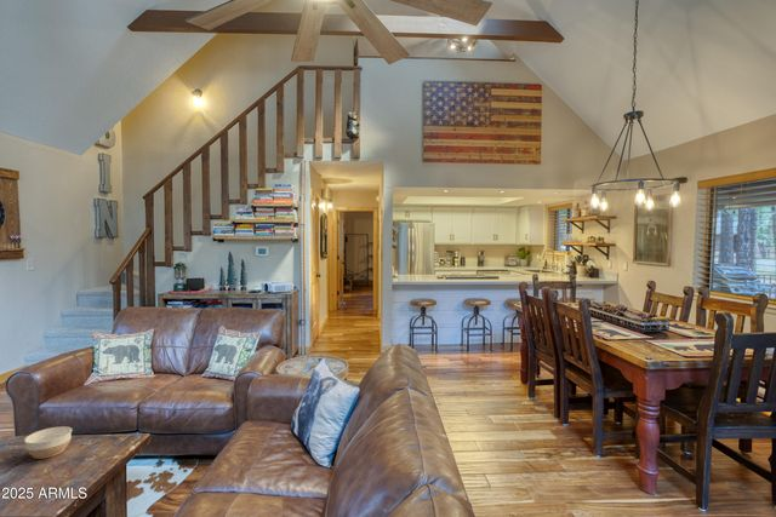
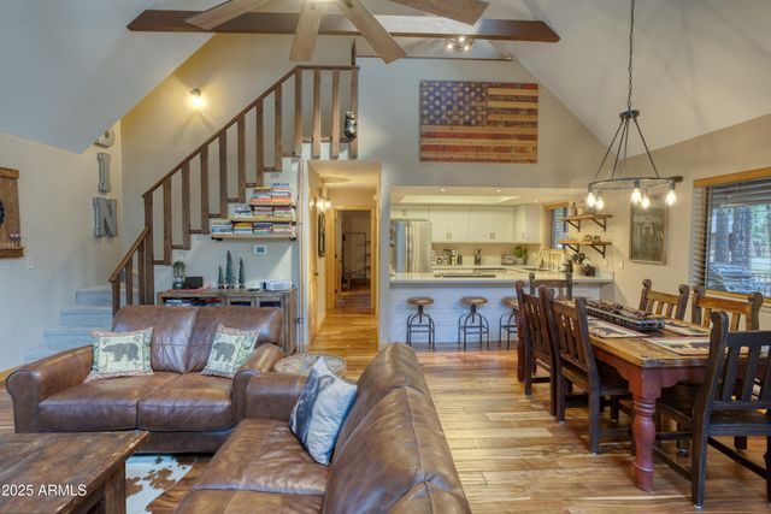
- bowl [23,425,73,460]
